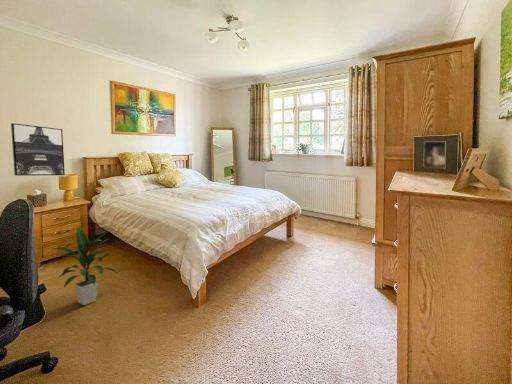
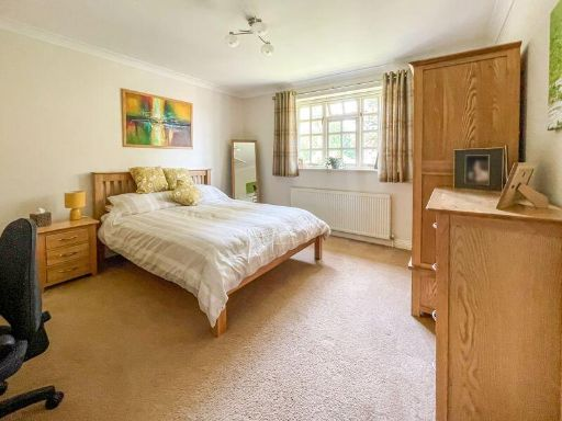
- indoor plant [49,227,120,306]
- wall art [10,122,66,177]
